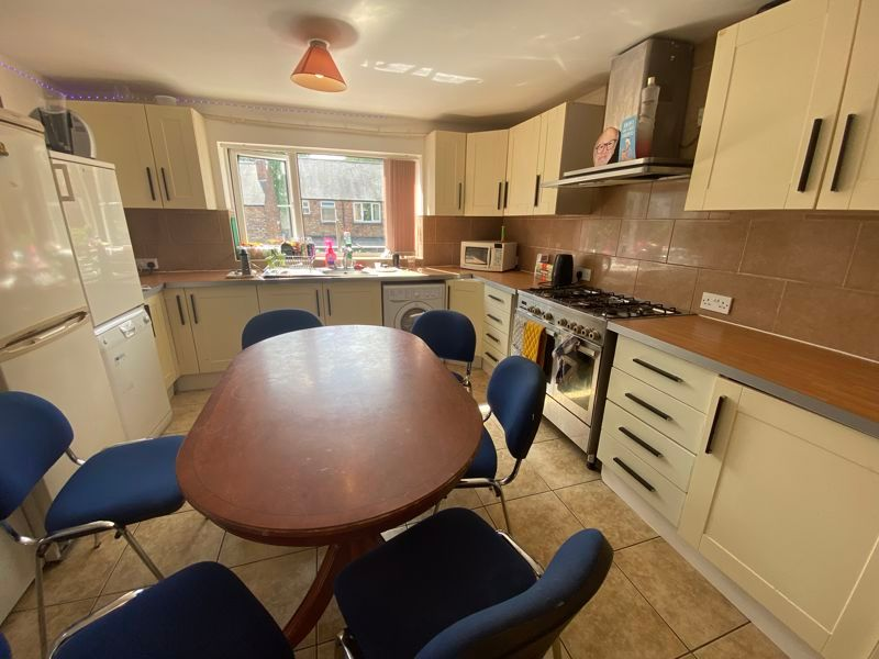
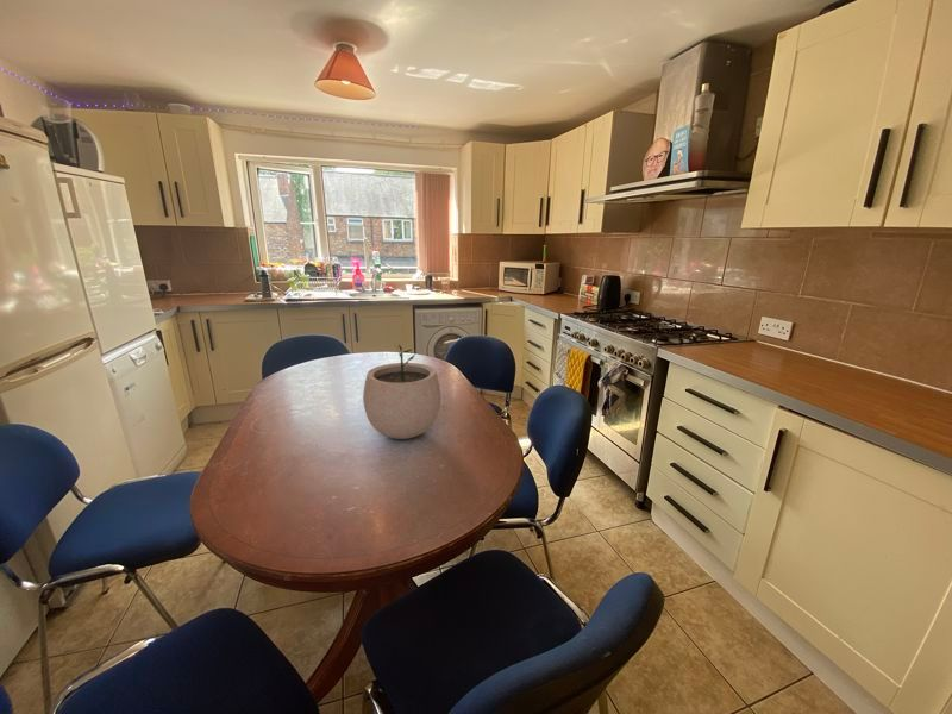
+ plant pot [362,344,441,440]
